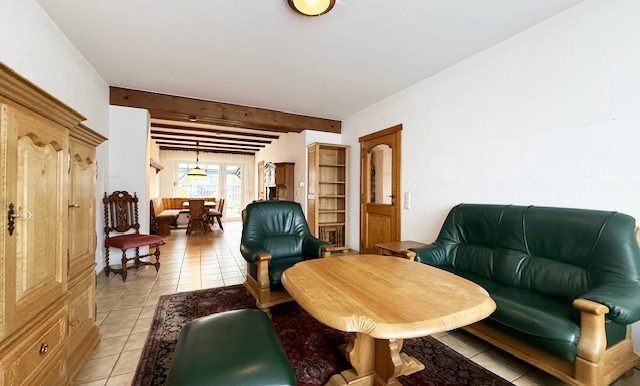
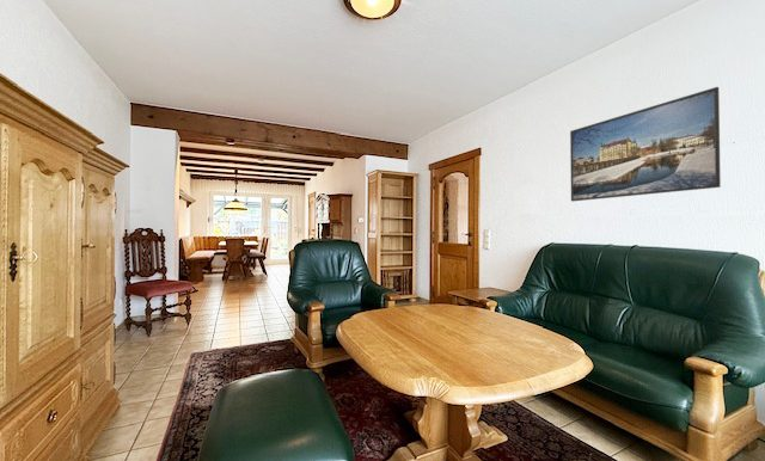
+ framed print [569,86,722,202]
